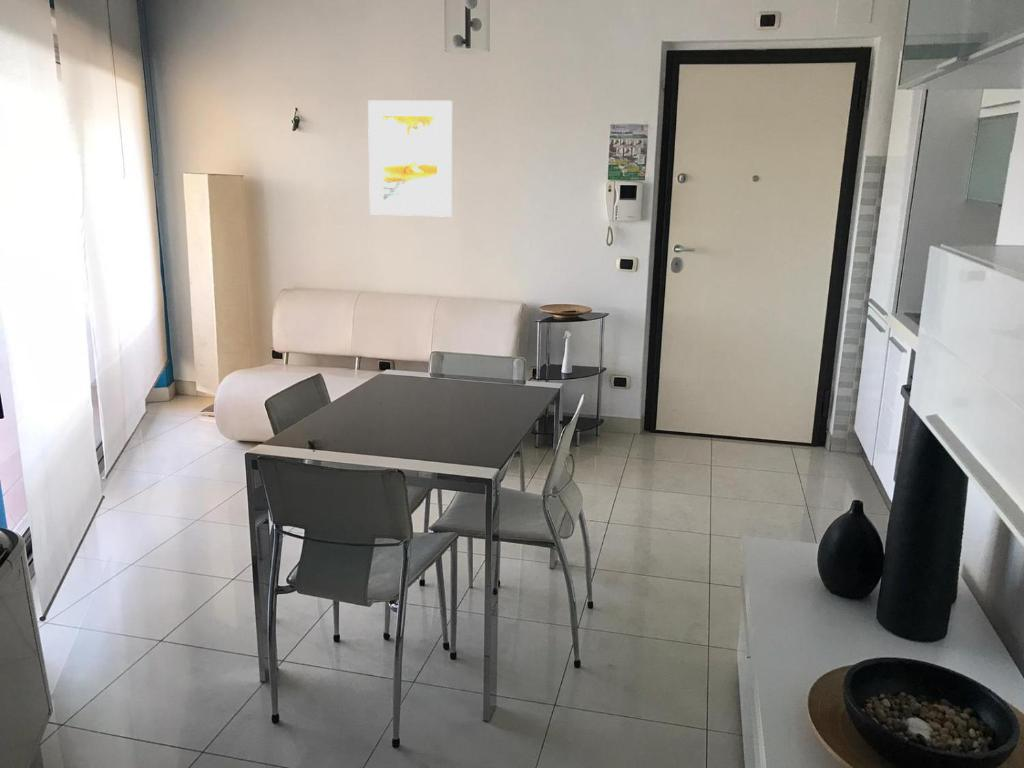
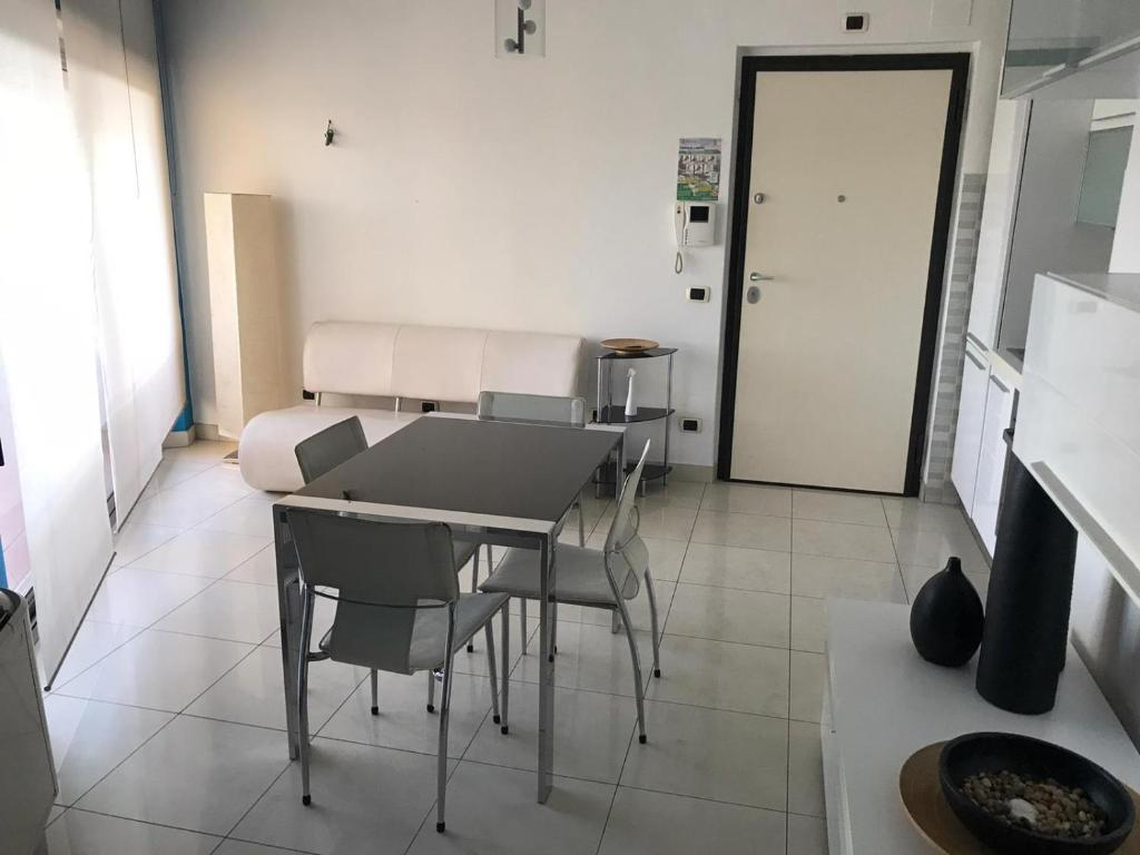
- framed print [367,100,453,218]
